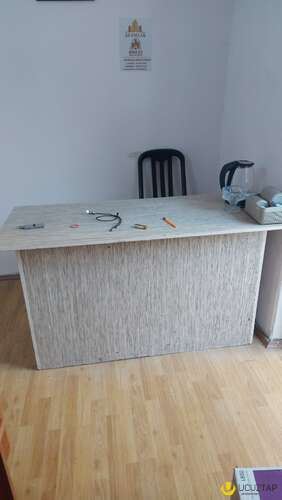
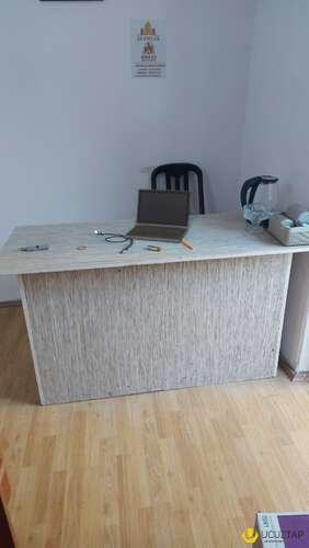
+ laptop computer [123,187,192,243]
